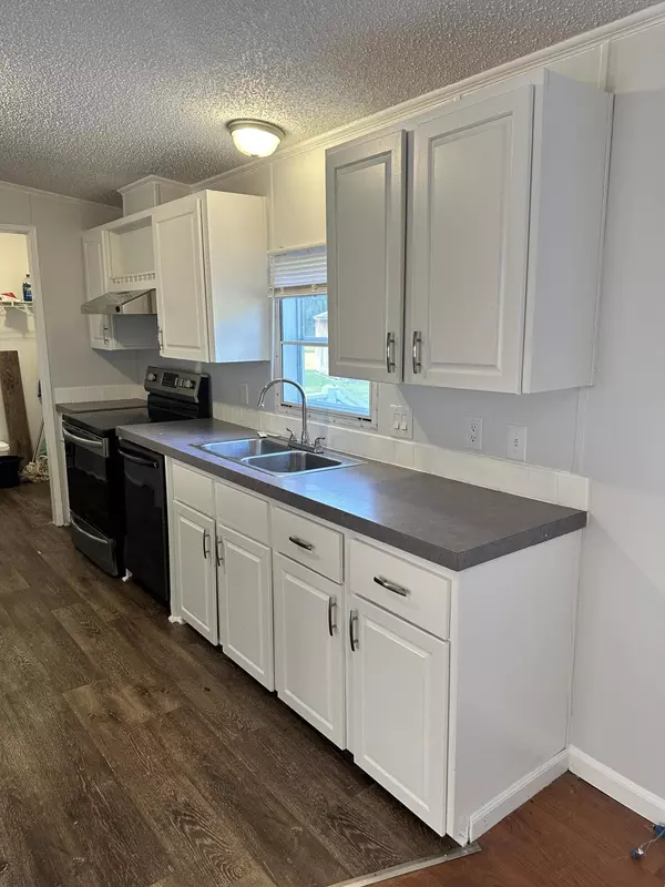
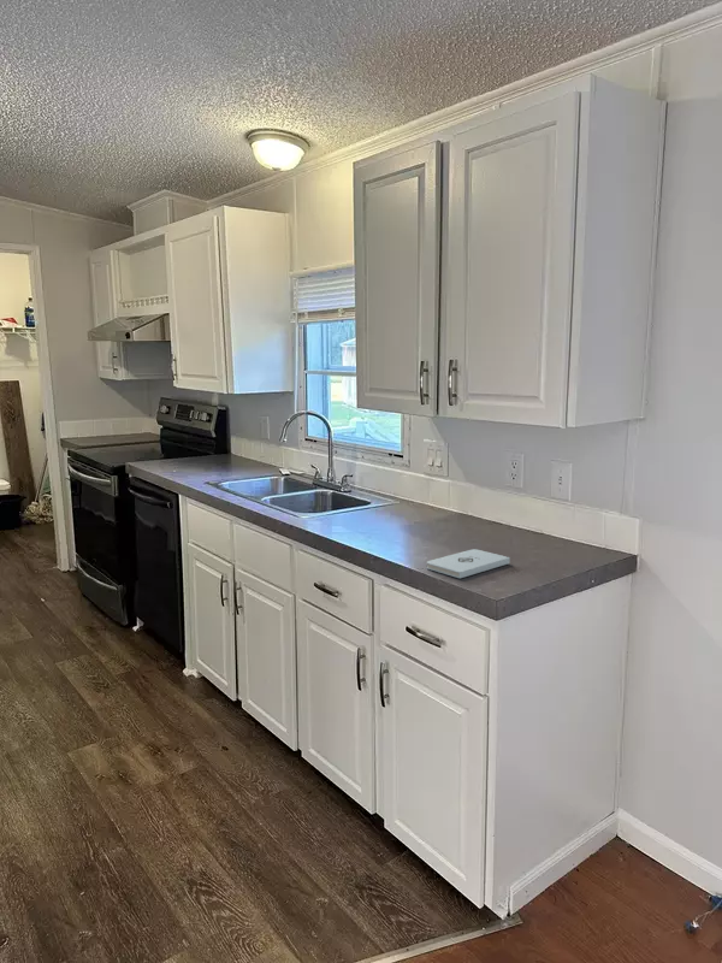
+ notepad [426,548,511,579]
